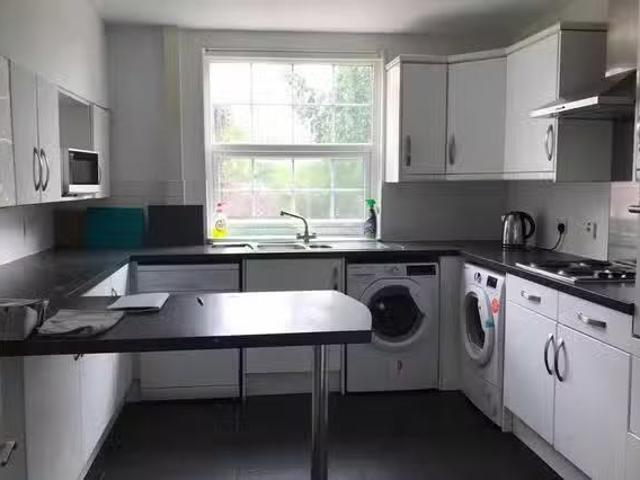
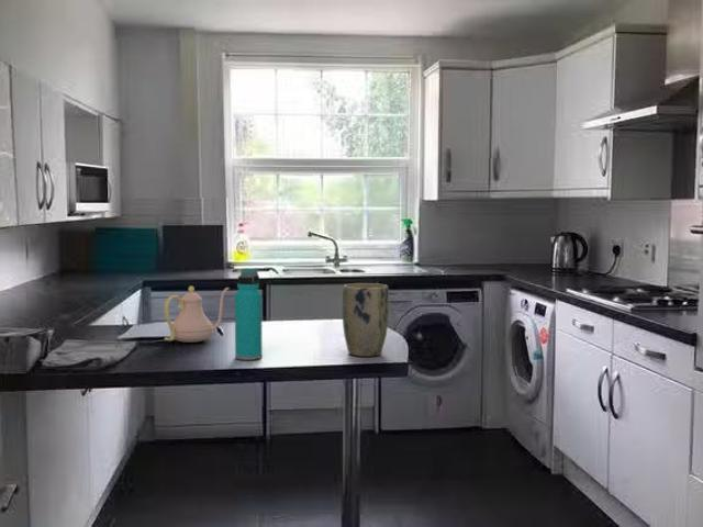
+ teapot [164,285,231,344]
+ water bottle [234,268,264,361]
+ plant pot [342,282,390,358]
